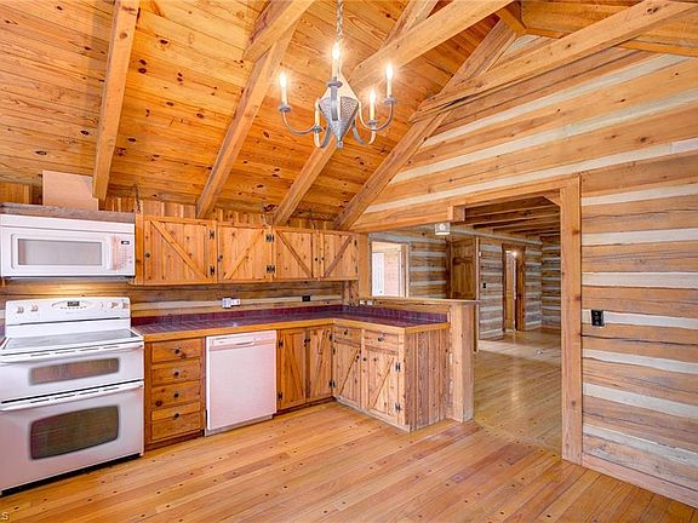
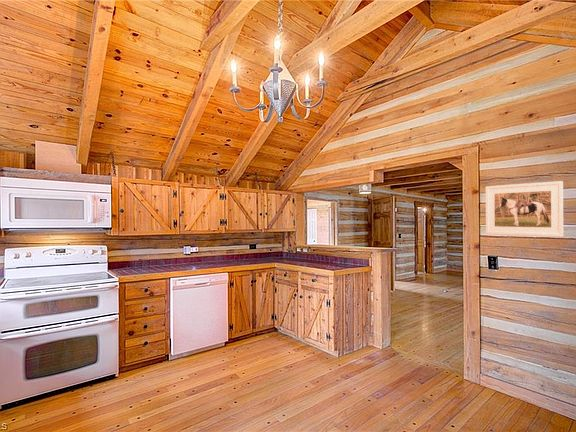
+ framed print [485,180,564,238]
